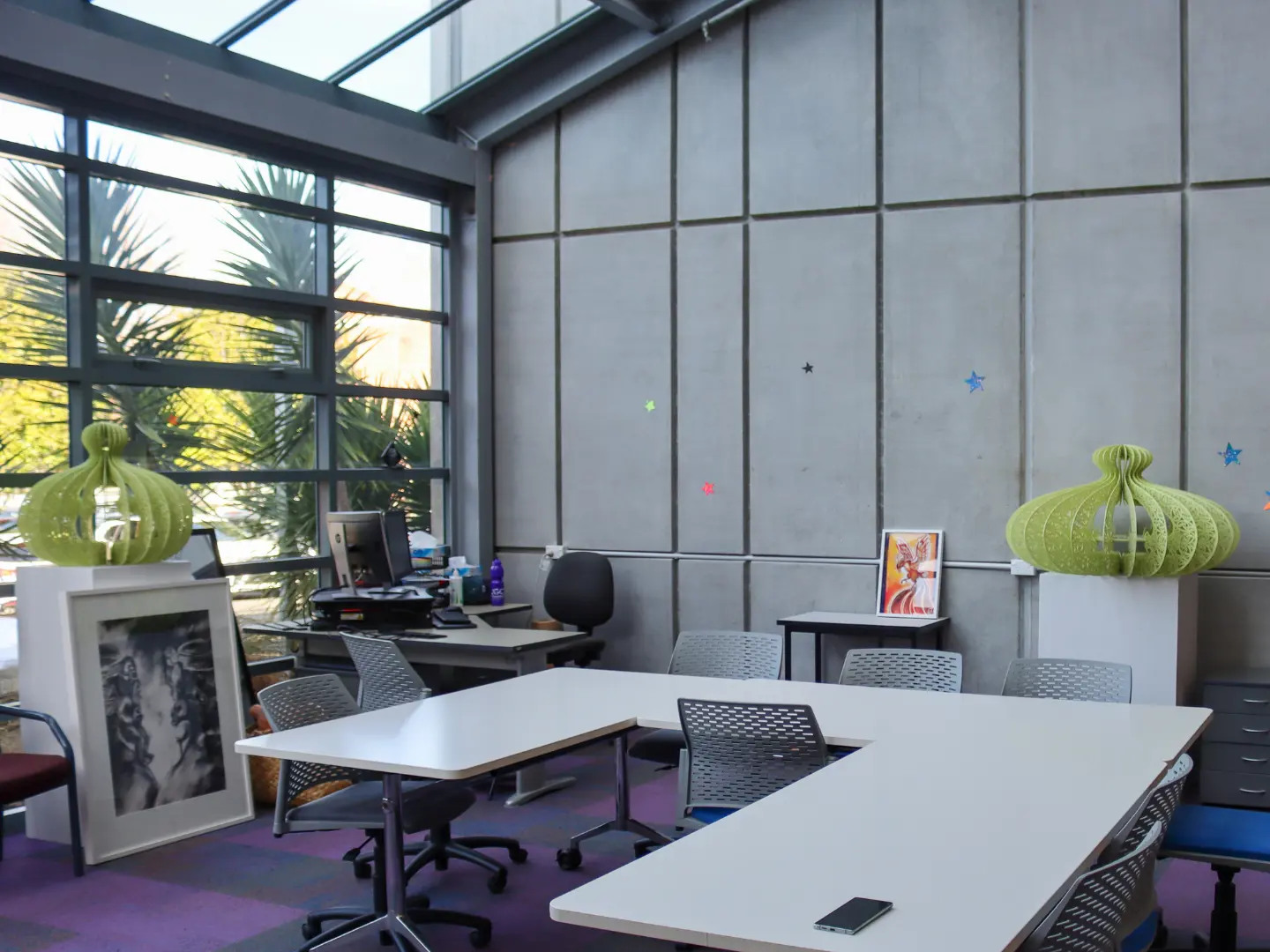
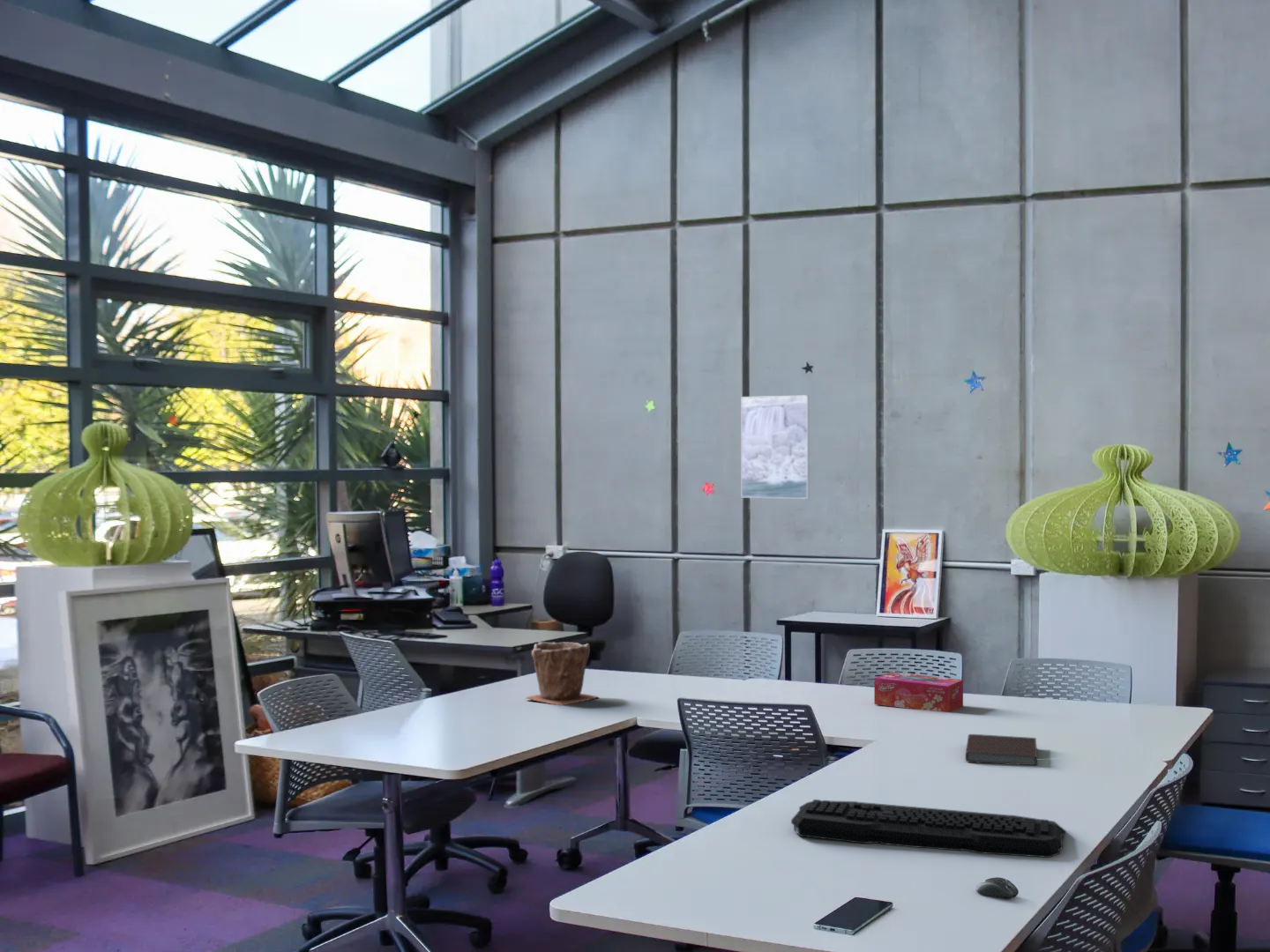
+ keyboard [790,799,1066,859]
+ notebook [965,733,1039,766]
+ tissue box [873,672,964,713]
+ computer mouse [975,876,1020,900]
+ plant pot [524,641,600,706]
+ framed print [741,394,810,499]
